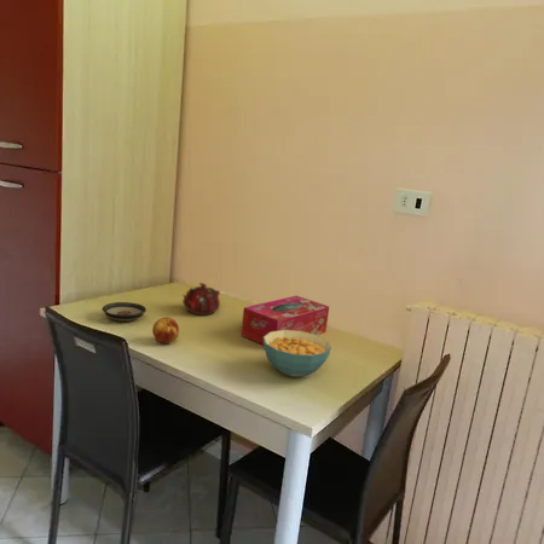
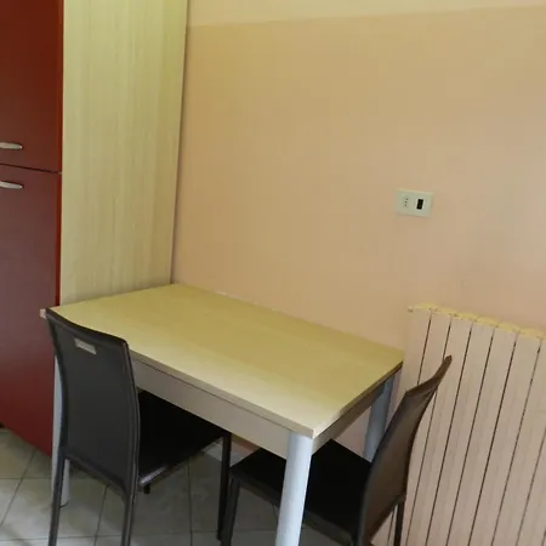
- saucer [102,301,147,323]
- fruit [151,317,180,345]
- teapot [181,282,221,316]
- tissue box [239,295,330,346]
- cereal bowl [262,330,332,378]
